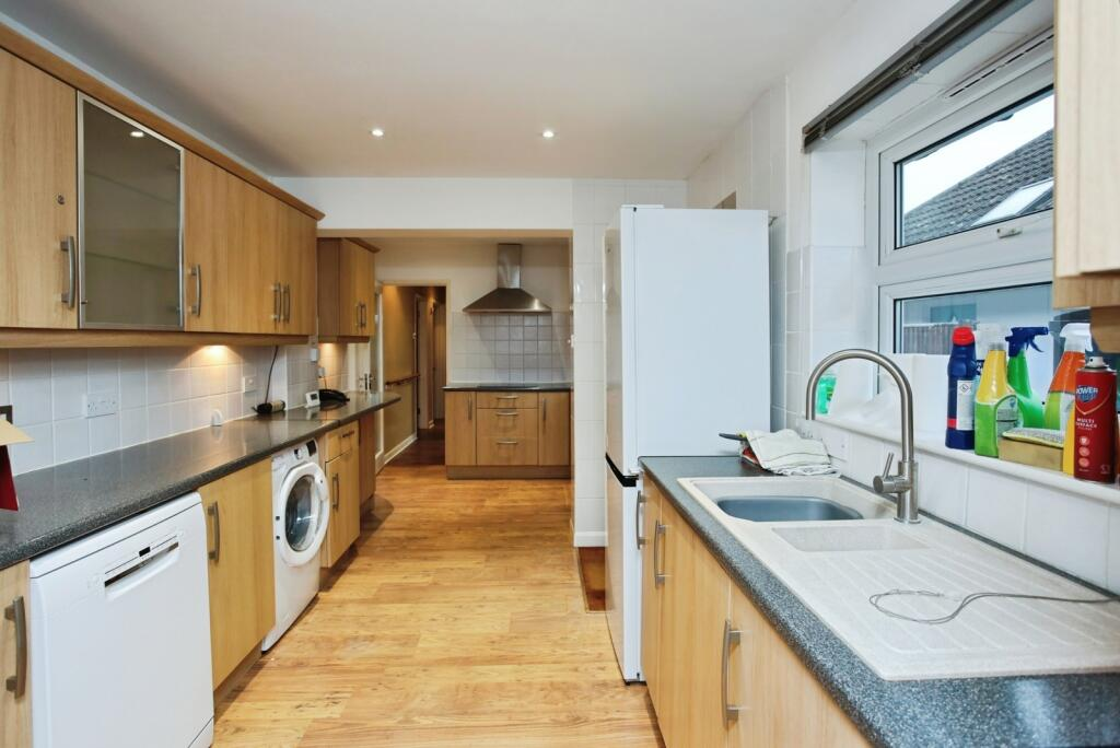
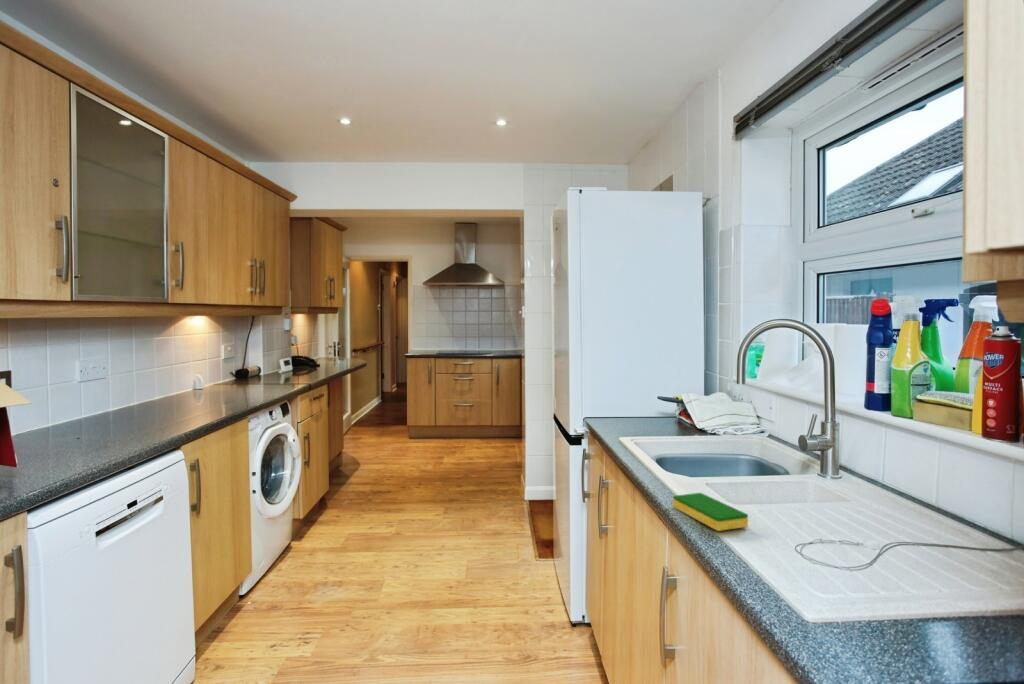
+ dish sponge [672,492,749,532]
